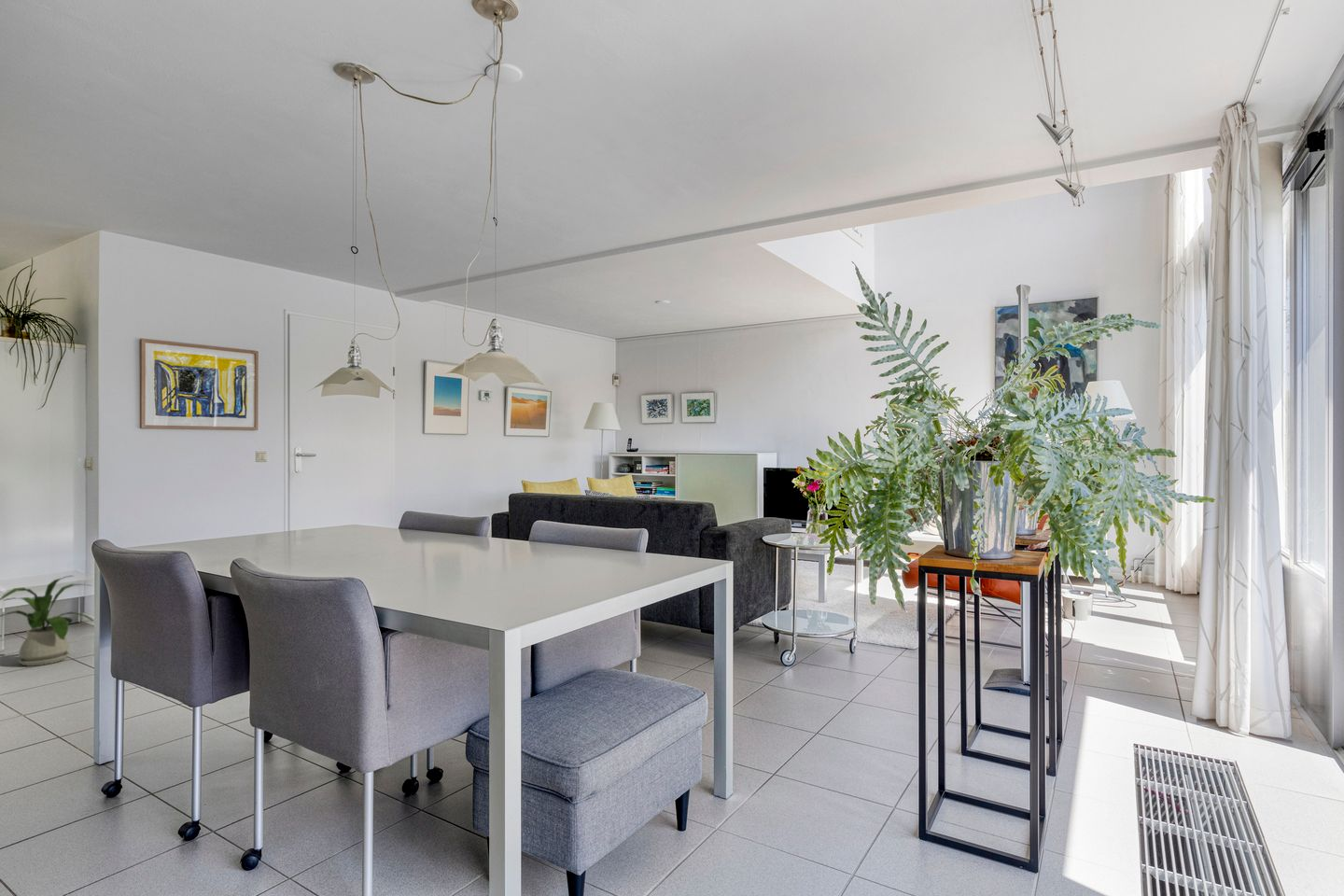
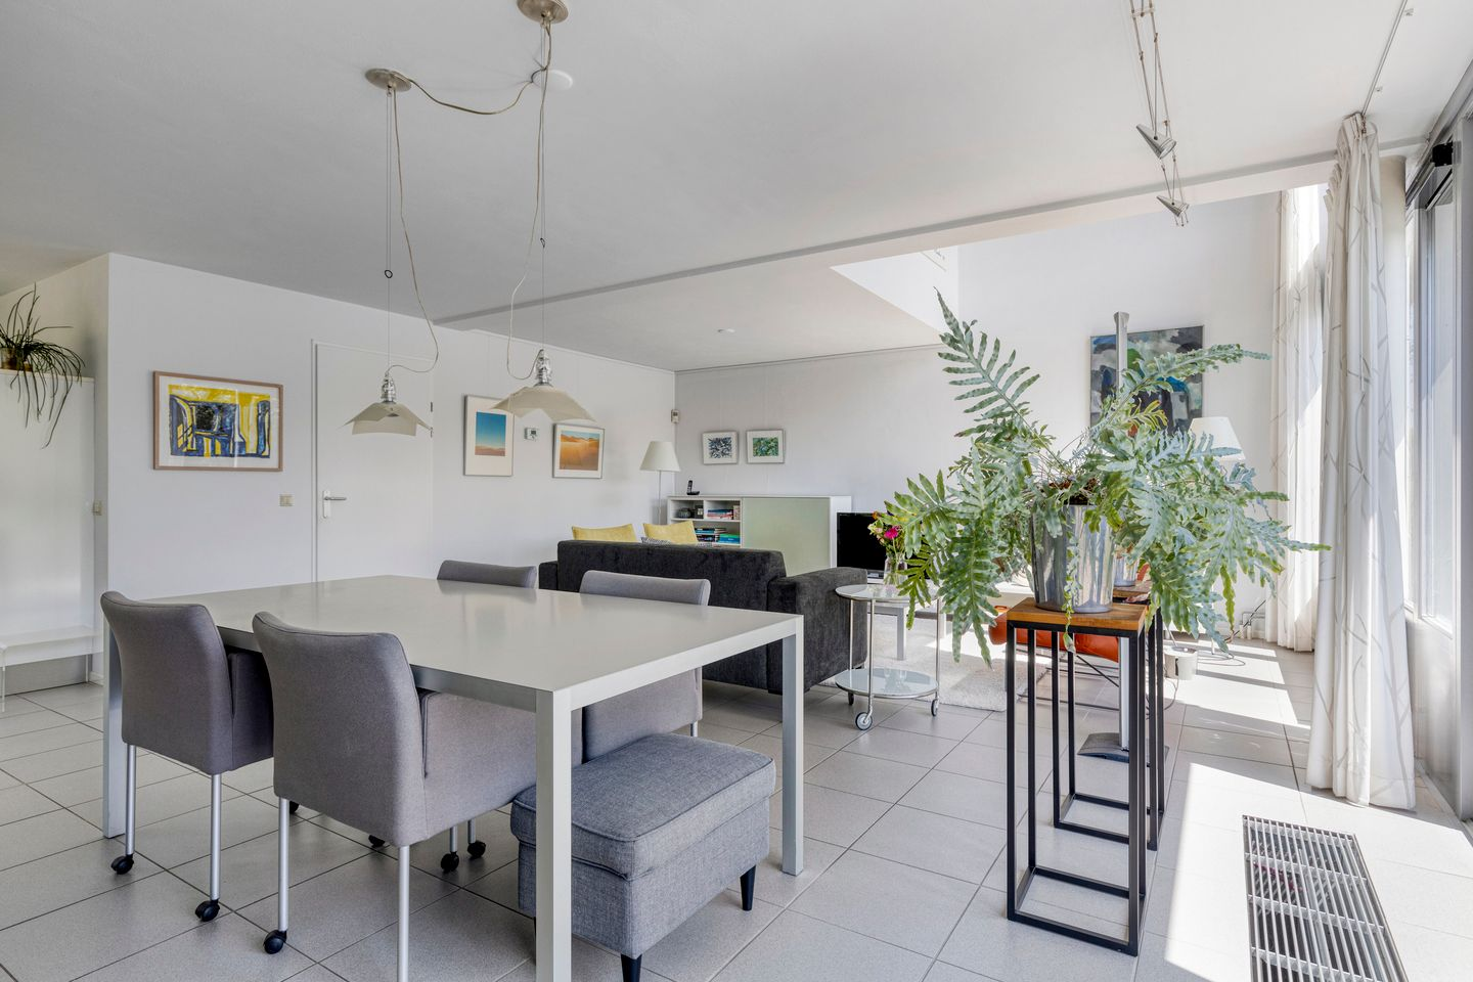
- house plant [0,575,94,667]
